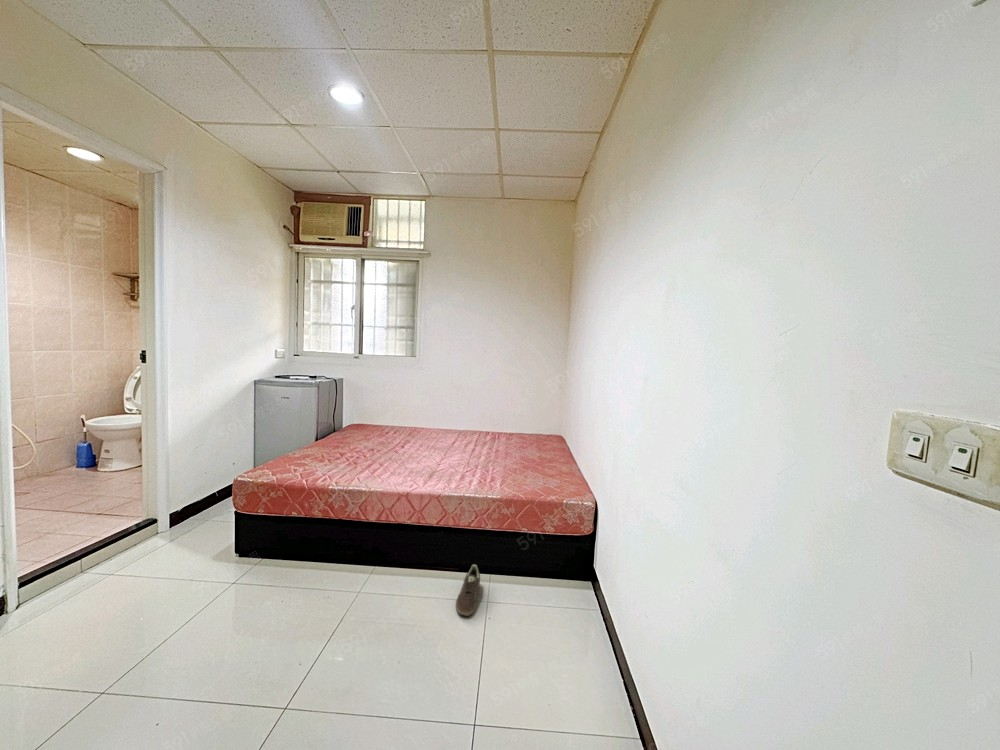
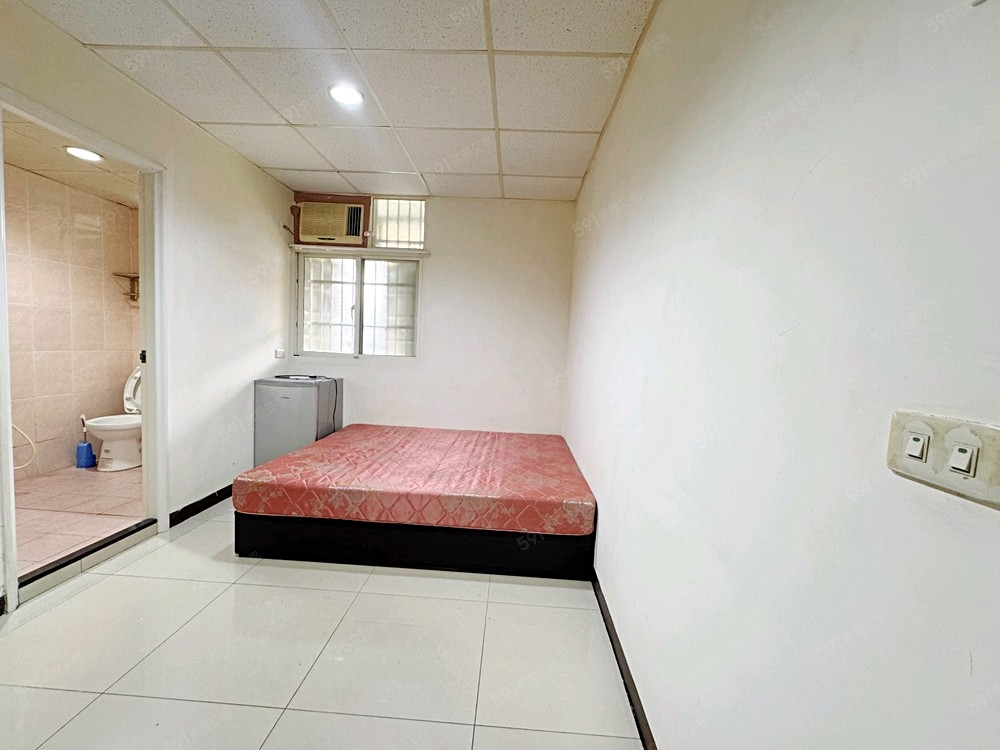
- sneaker [455,563,481,617]
